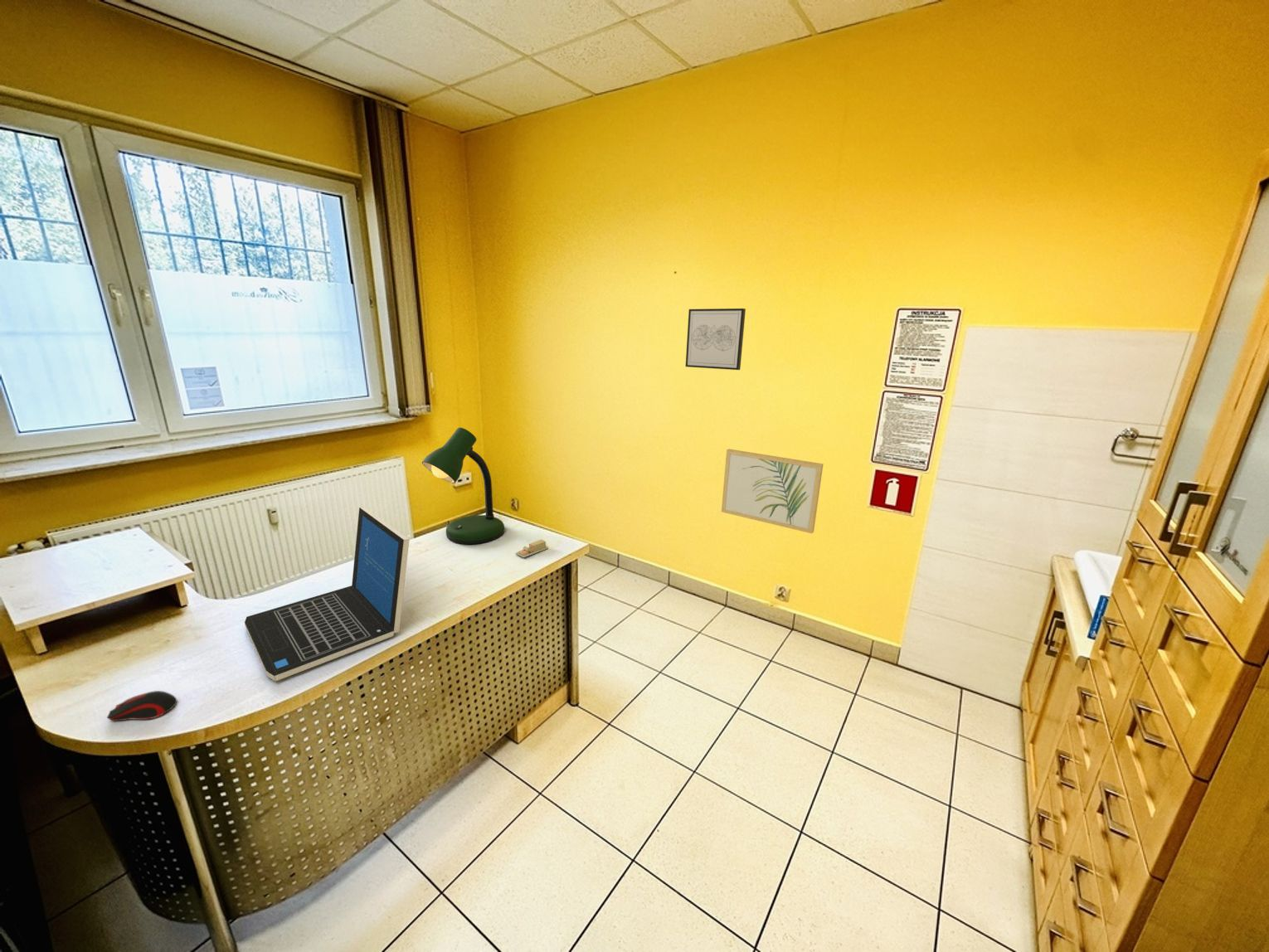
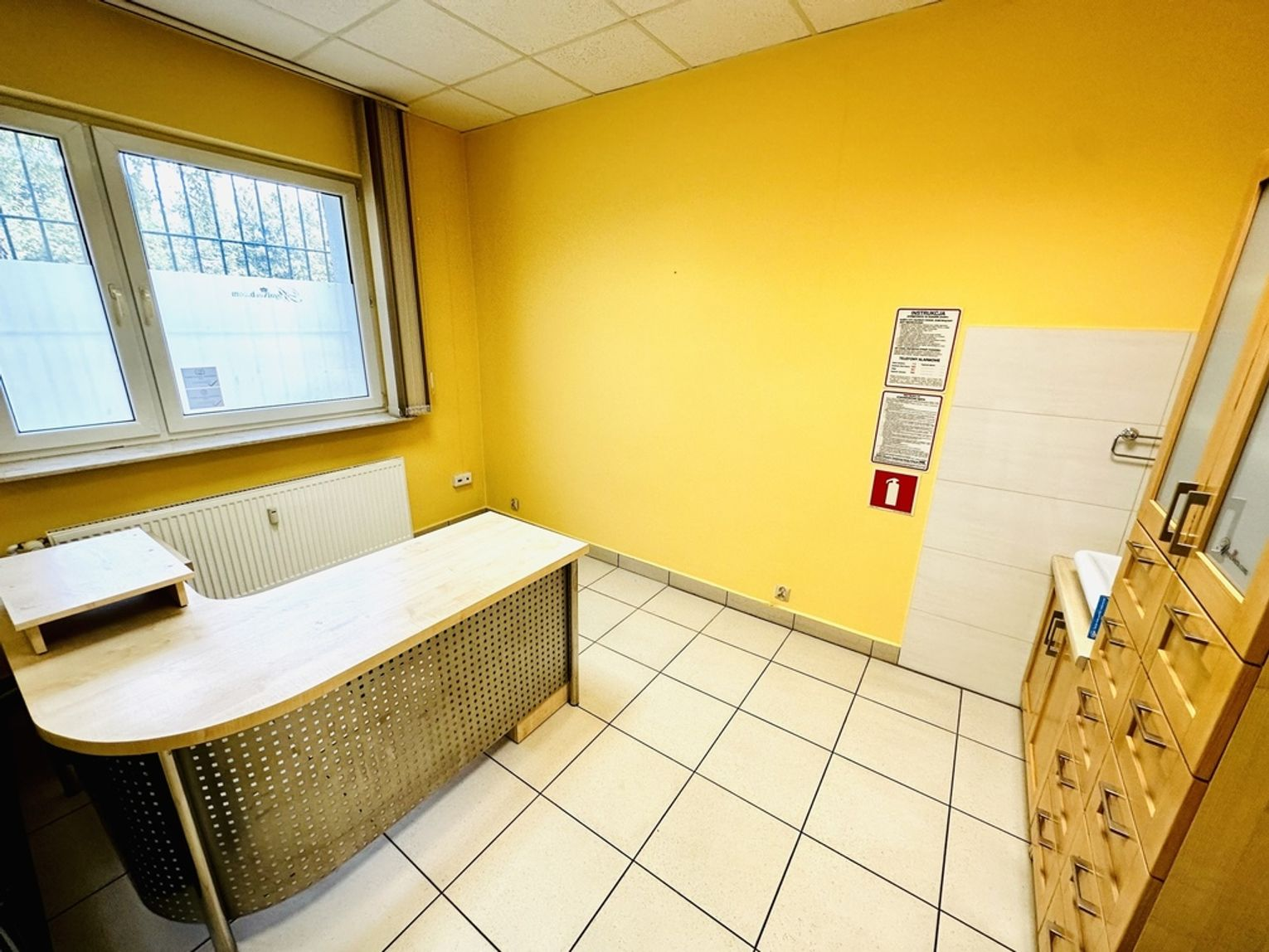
- laptop [244,507,411,682]
- computer mouse [106,690,177,722]
- wall art [721,448,824,534]
- desk lamp [421,427,505,545]
- wall art [685,308,746,371]
- sticky notes [514,539,549,559]
